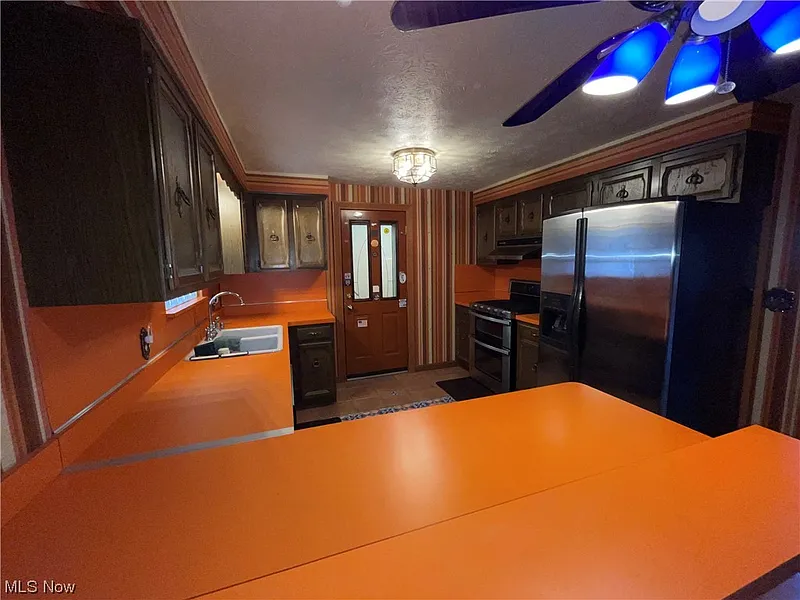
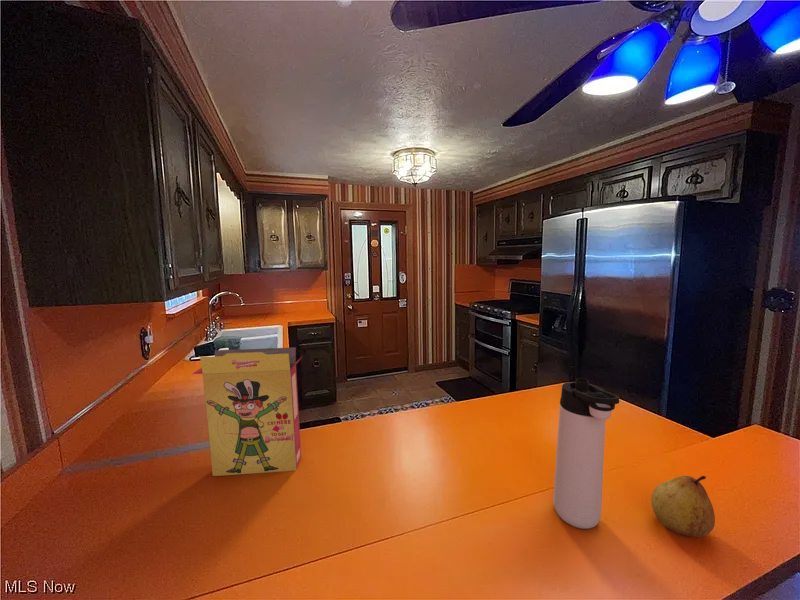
+ cereal box [191,346,303,477]
+ thermos bottle [553,377,620,530]
+ fruit [650,475,716,538]
